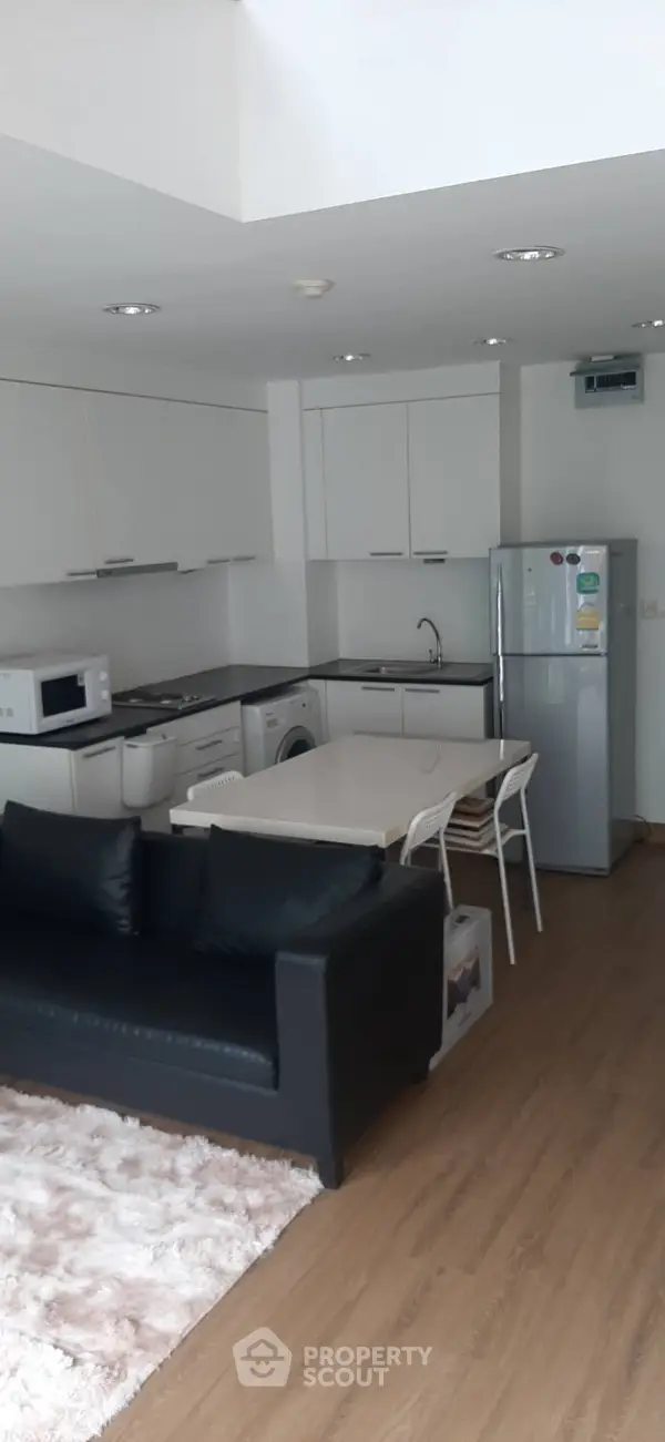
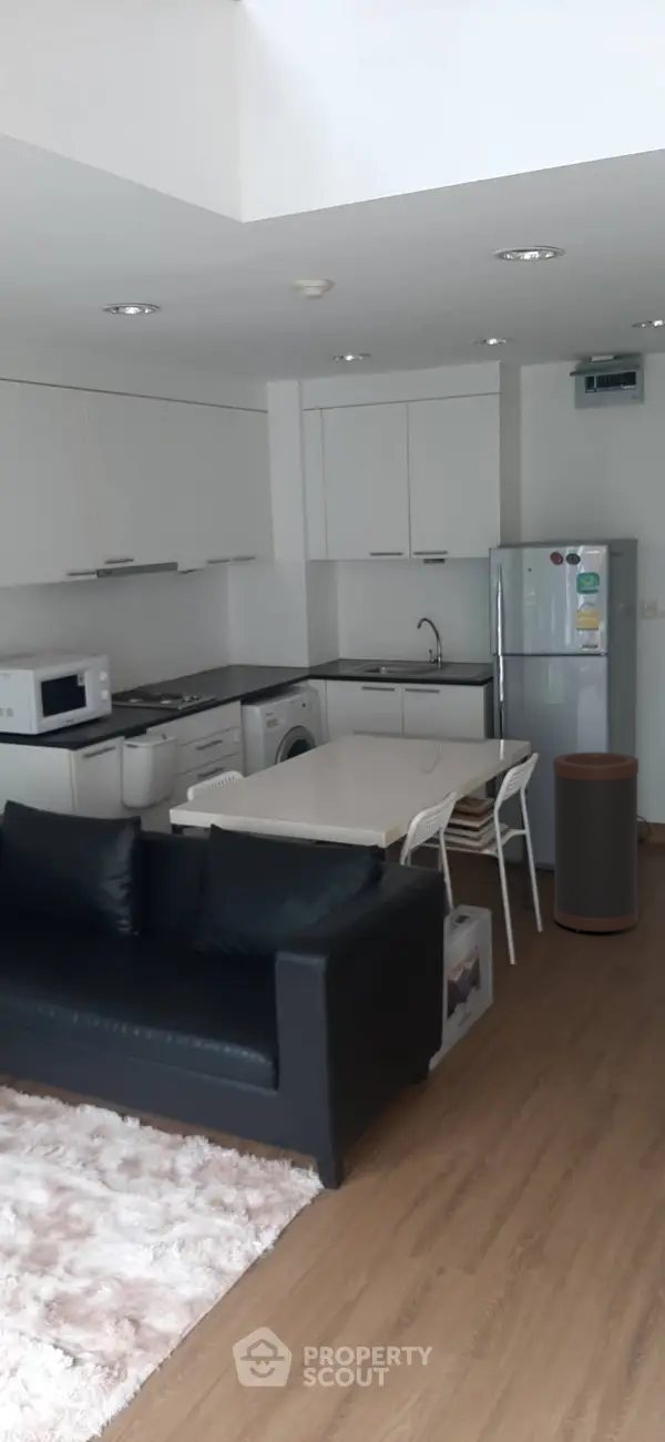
+ trash can [552,751,640,933]
